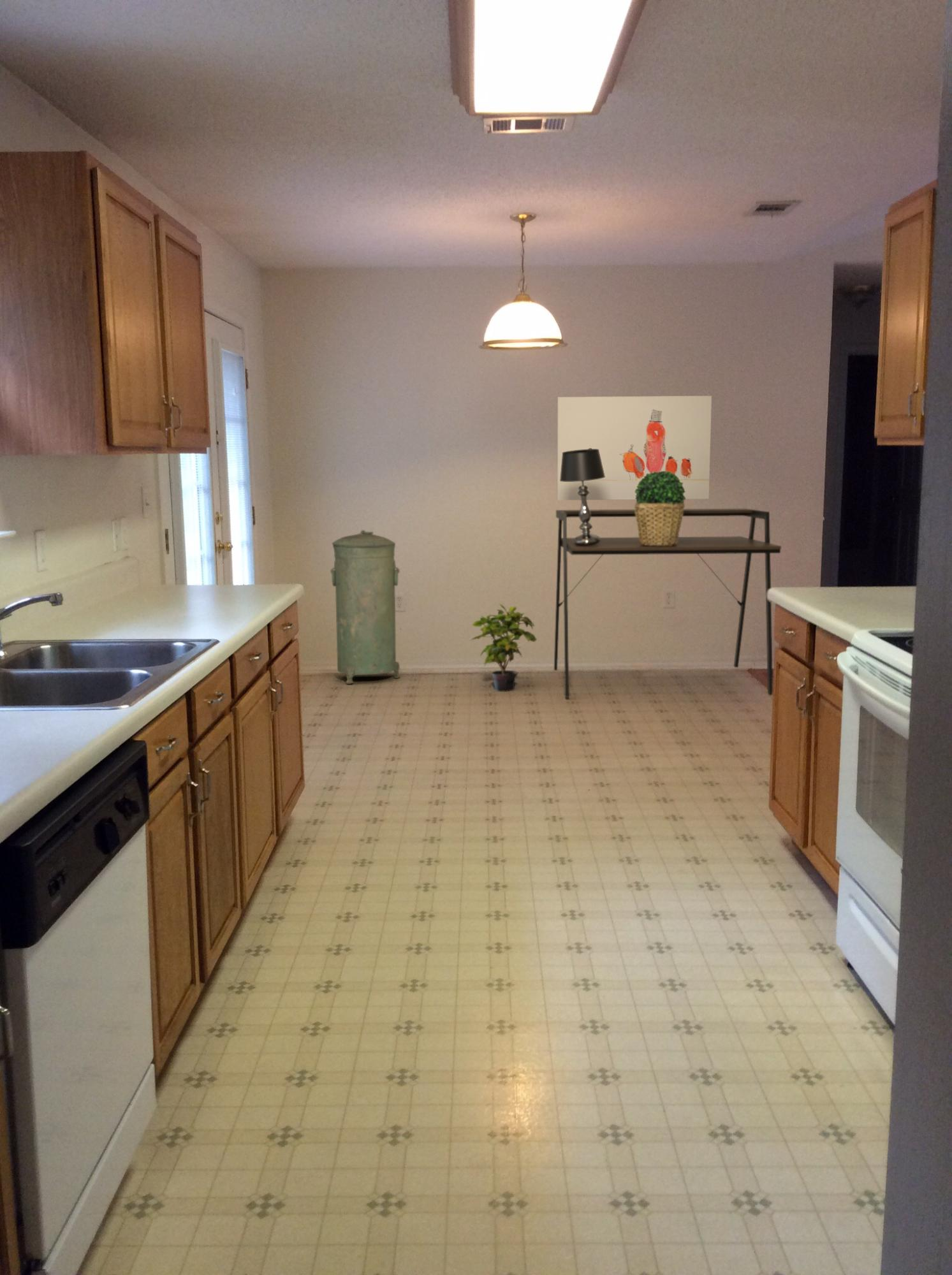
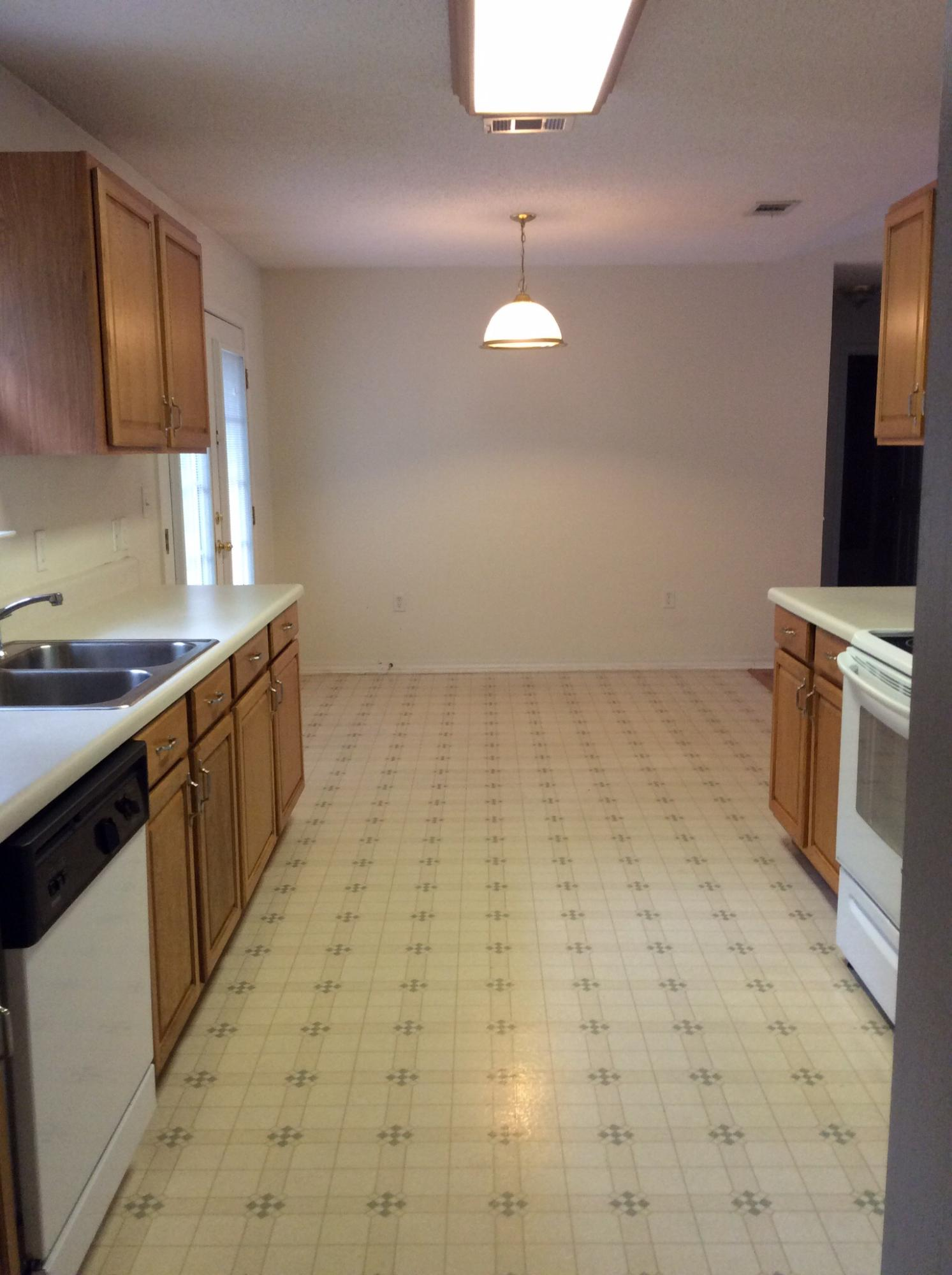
- wall art [557,395,712,501]
- potted plant [634,471,686,546]
- trash can [330,529,400,685]
- potted plant [469,603,537,692]
- desk [553,508,782,698]
- table lamp [560,449,605,546]
